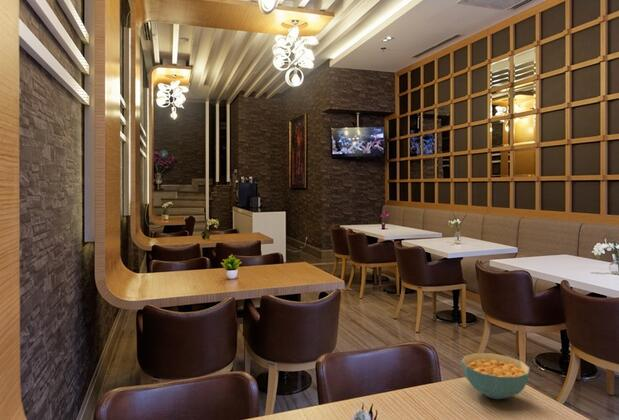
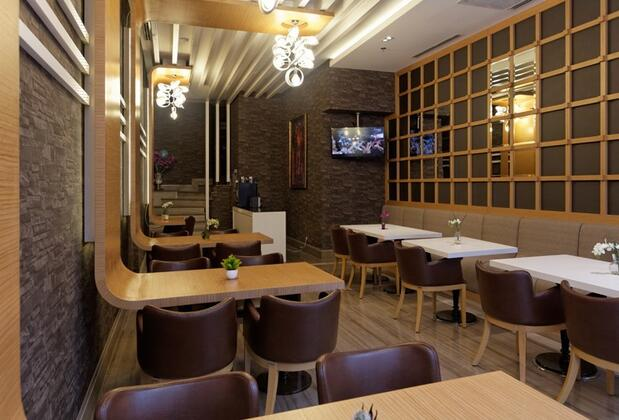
- cereal bowl [460,352,531,400]
